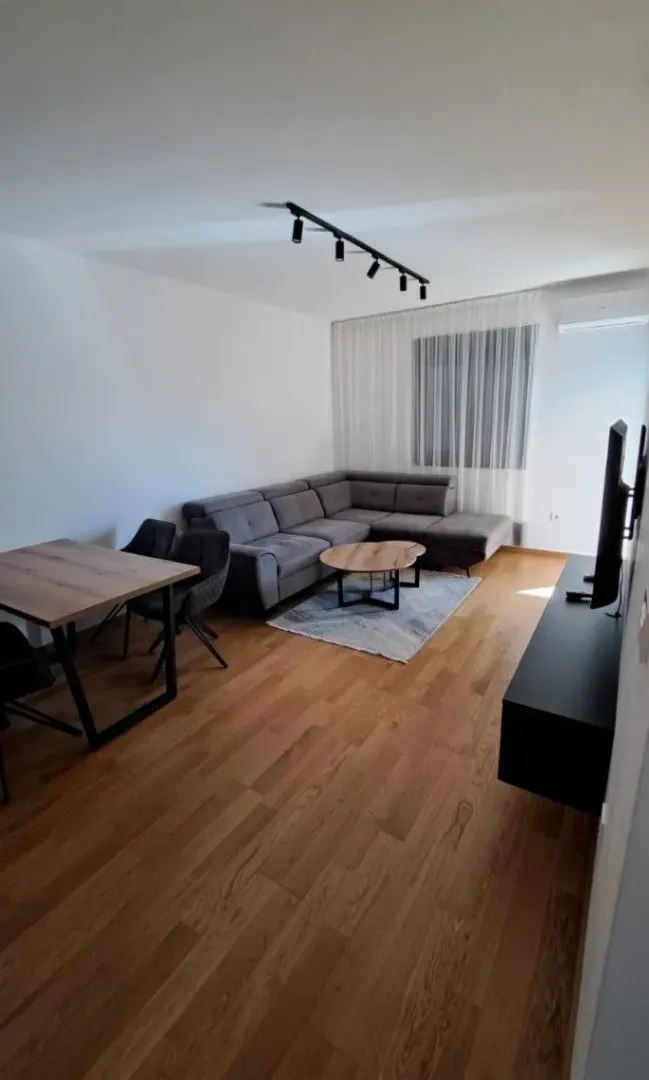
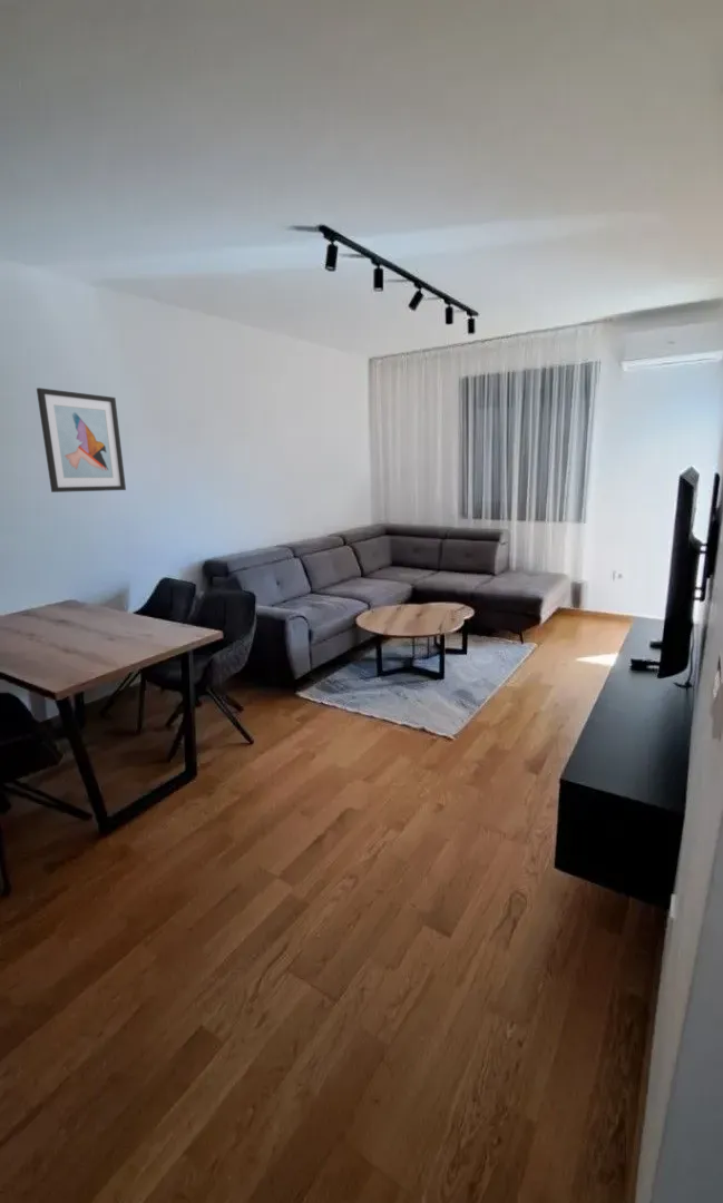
+ wall art [36,387,127,493]
